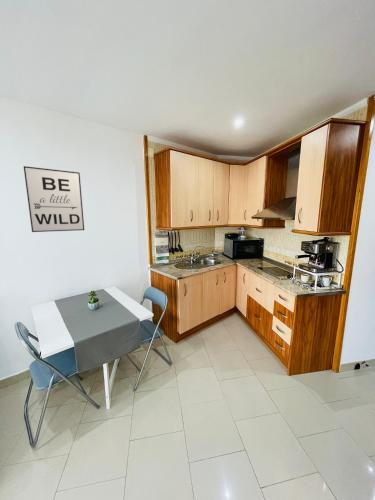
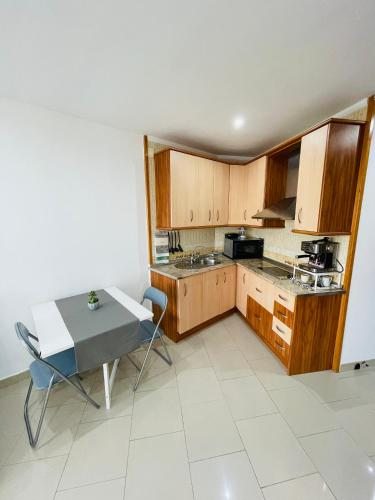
- wall art [23,165,85,233]
